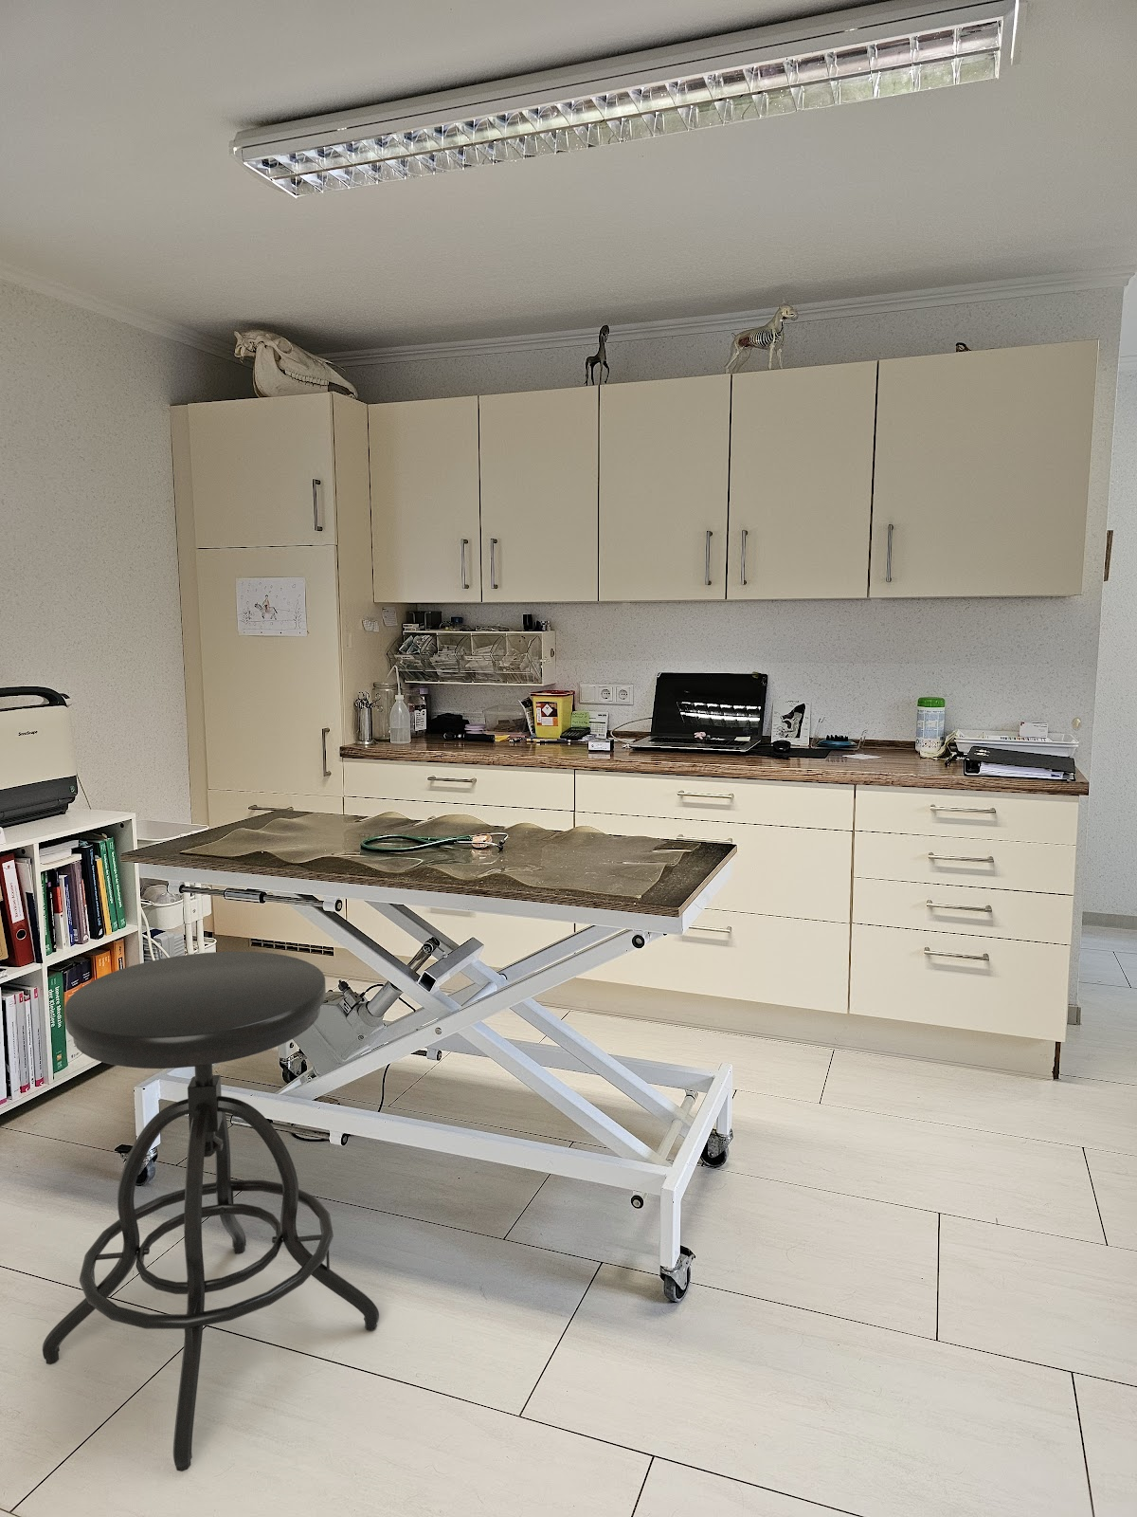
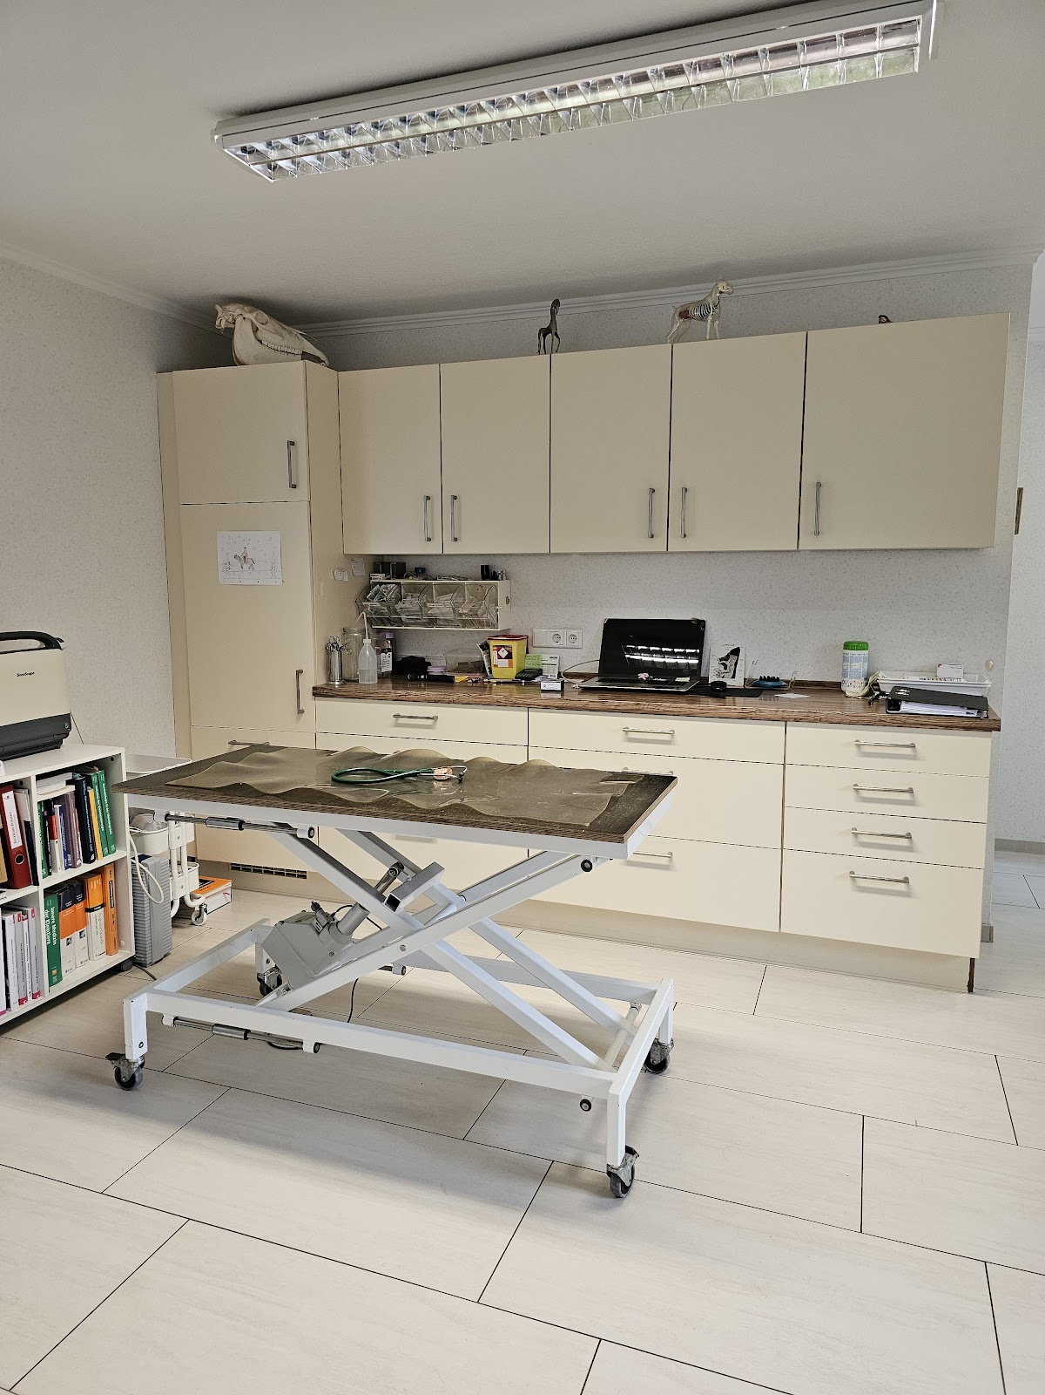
- stool [42,950,380,1473]
